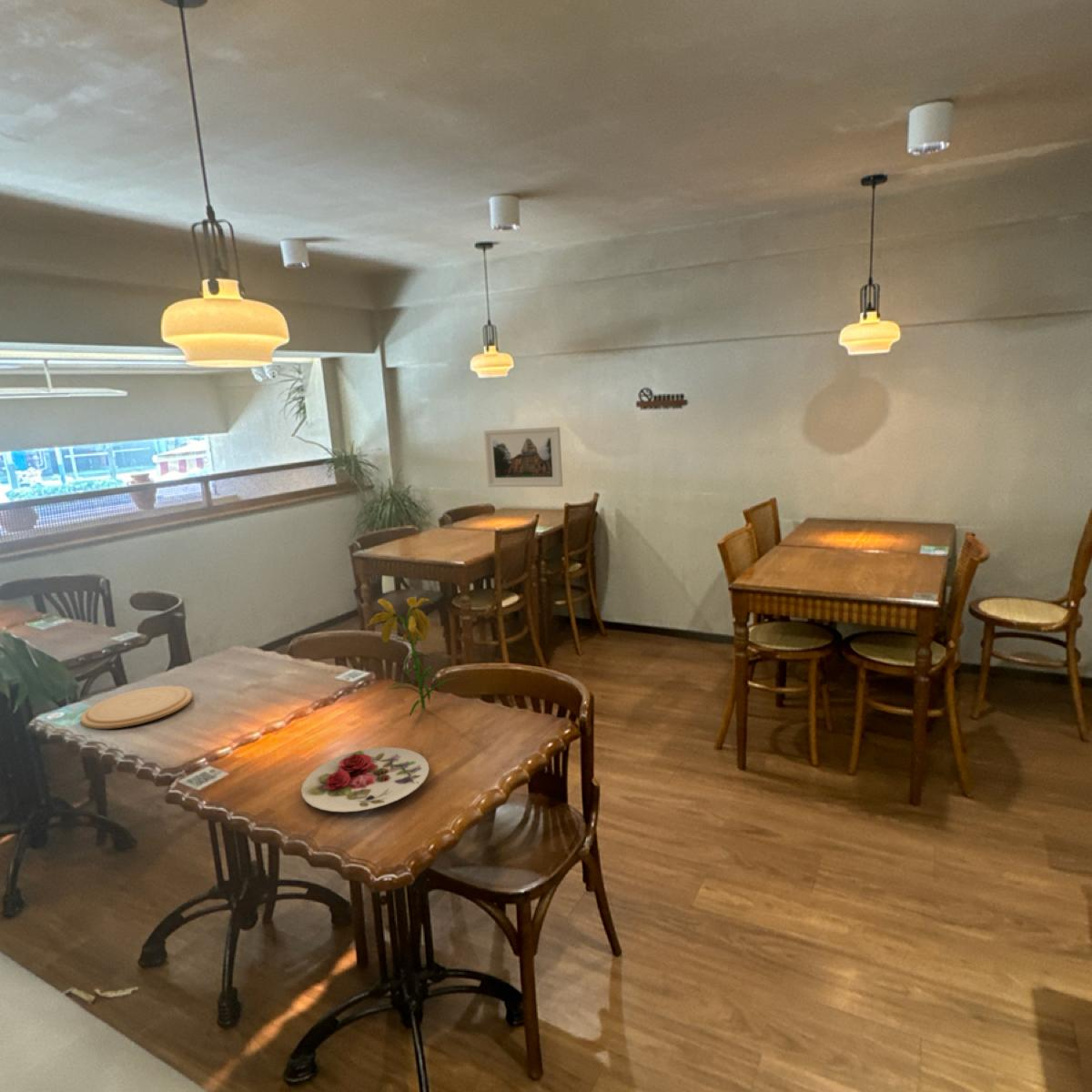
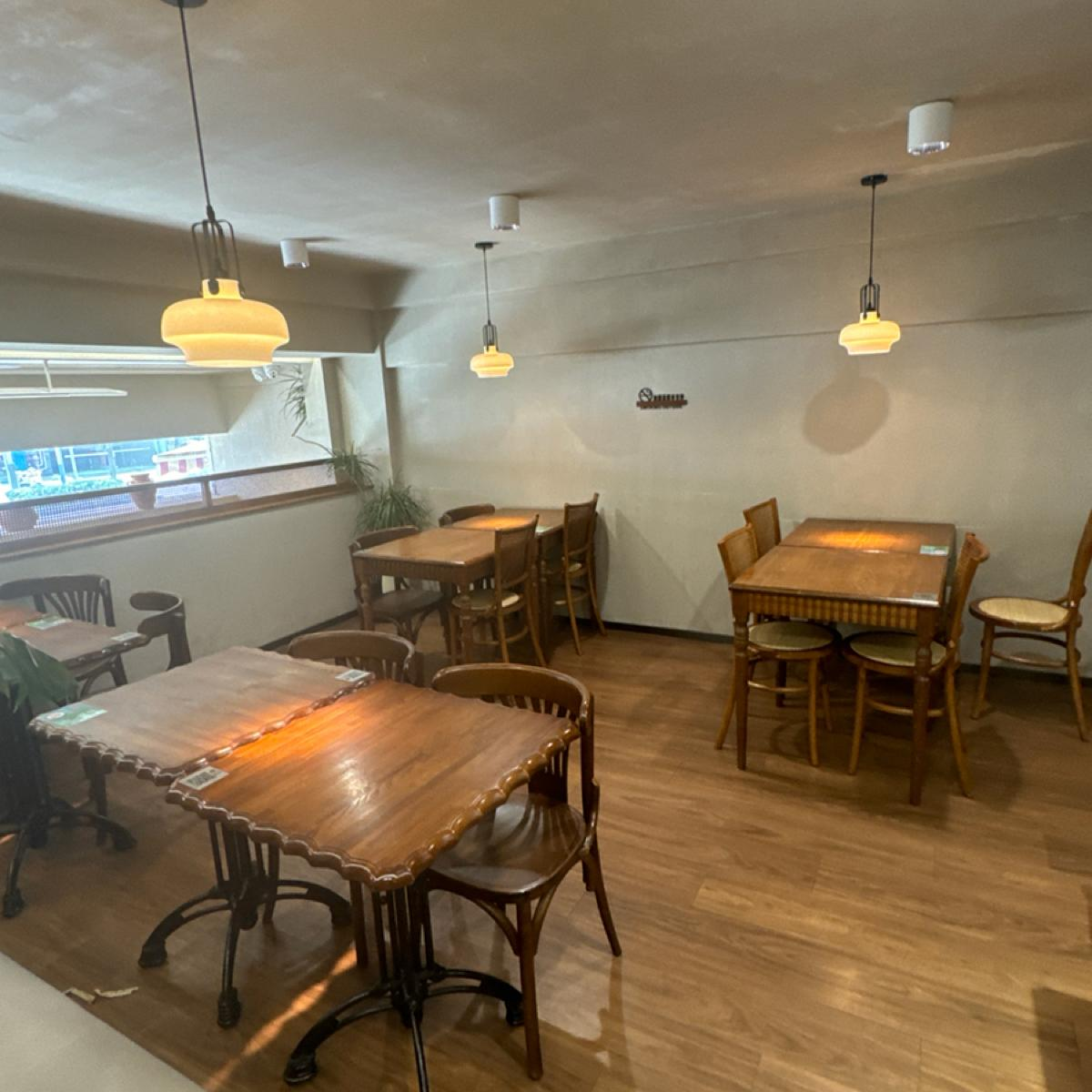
- flower [365,596,460,719]
- plate [300,746,430,814]
- plate [79,685,194,730]
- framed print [483,426,563,488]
